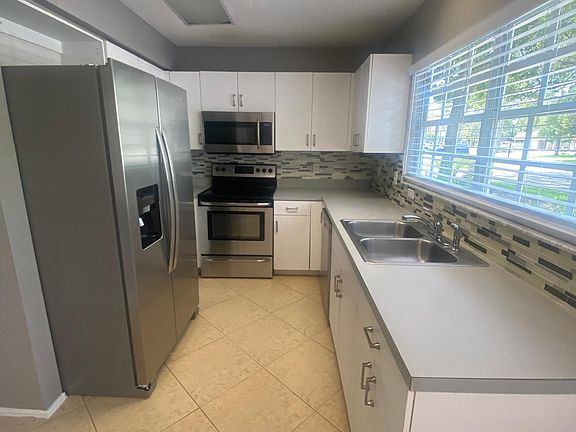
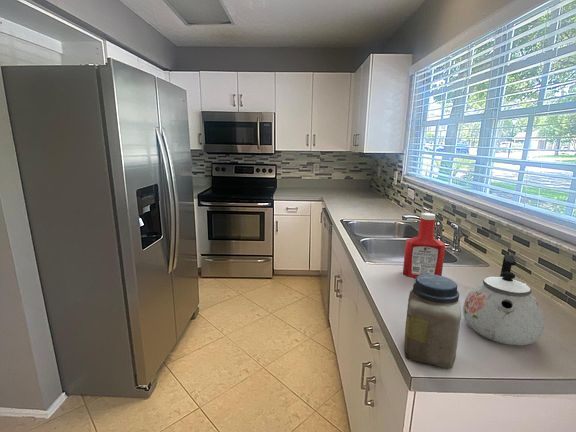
+ kettle [462,253,545,346]
+ soap bottle [402,212,446,278]
+ jar [403,274,462,370]
